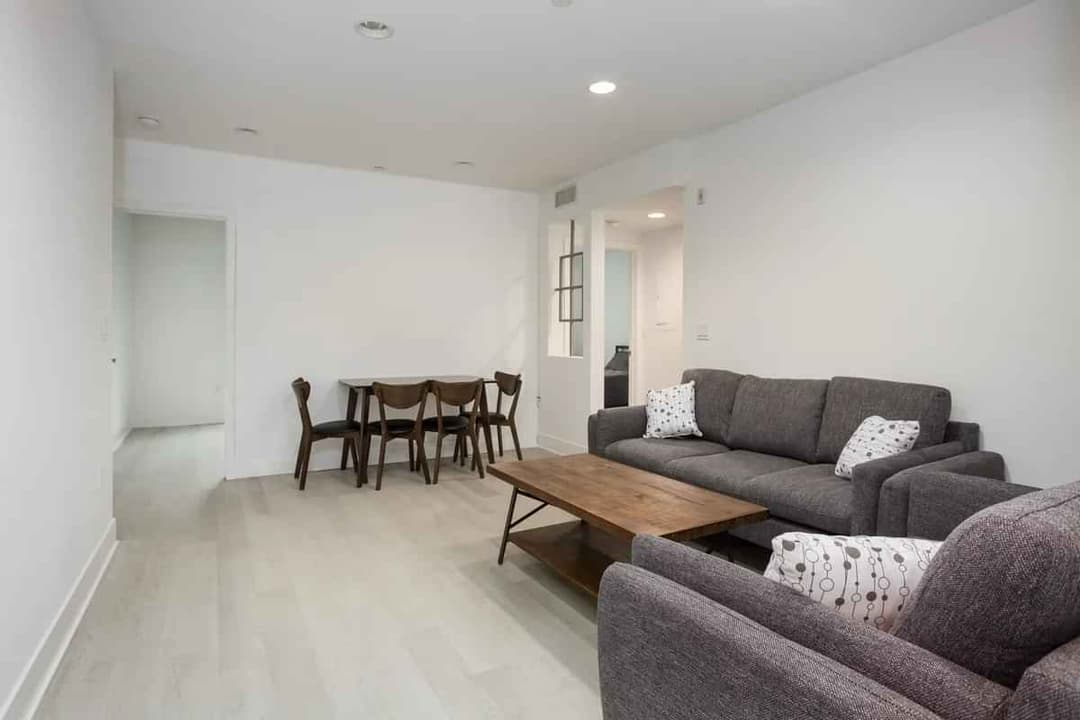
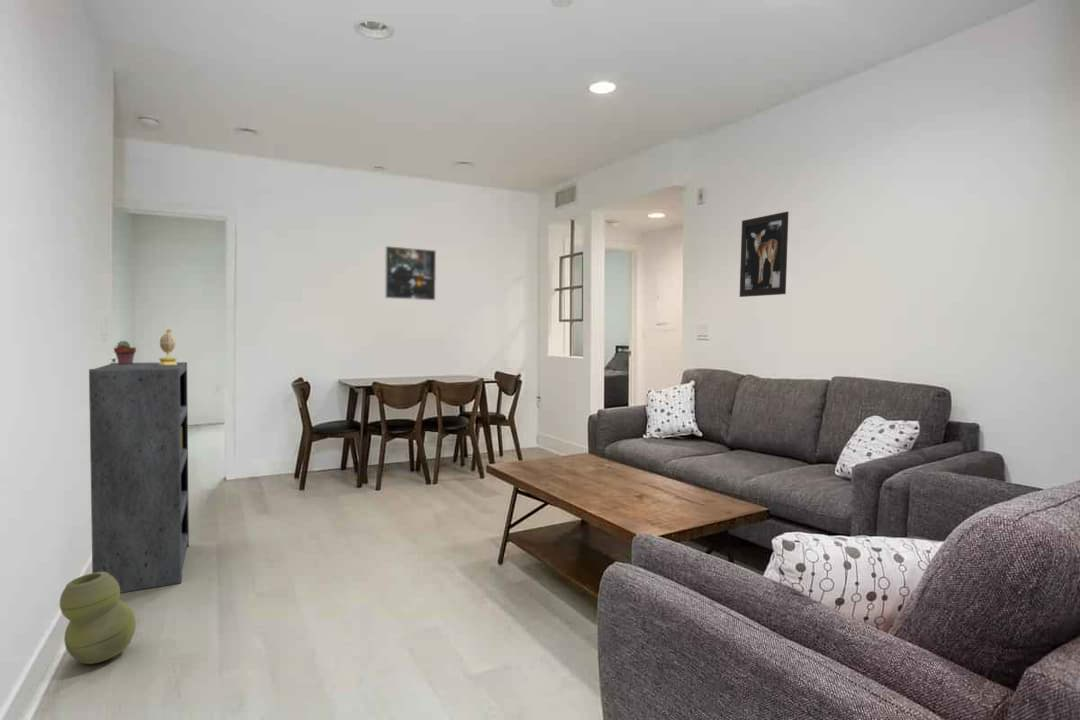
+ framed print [384,245,437,301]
+ decorative egg [158,328,178,365]
+ vase [59,572,137,665]
+ potted succulent [113,340,137,365]
+ wall art [739,211,790,298]
+ shelving unit [88,361,190,594]
